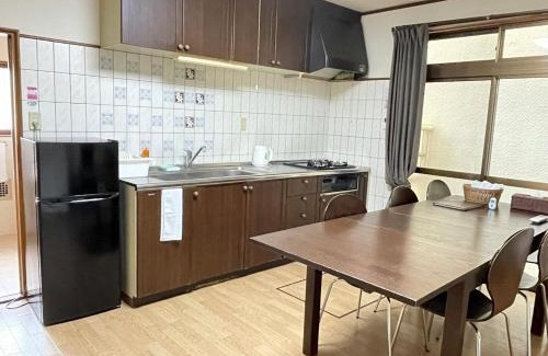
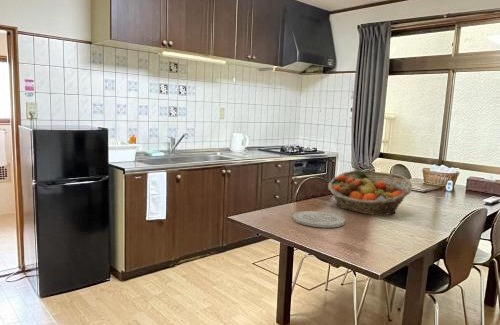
+ fruit basket [327,169,413,216]
+ plate [292,210,346,229]
